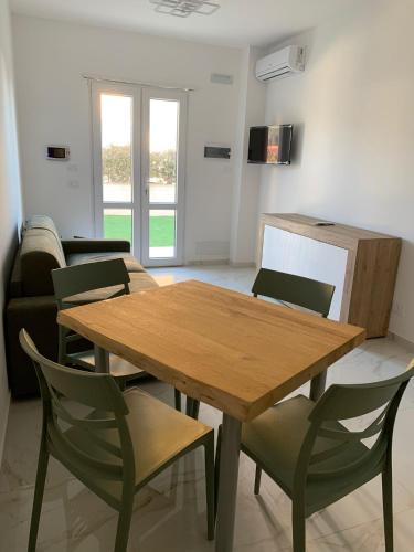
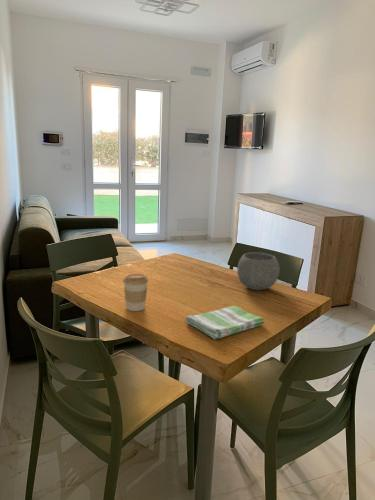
+ coffee cup [122,273,149,312]
+ bowl [236,251,281,291]
+ dish towel [184,305,265,340]
